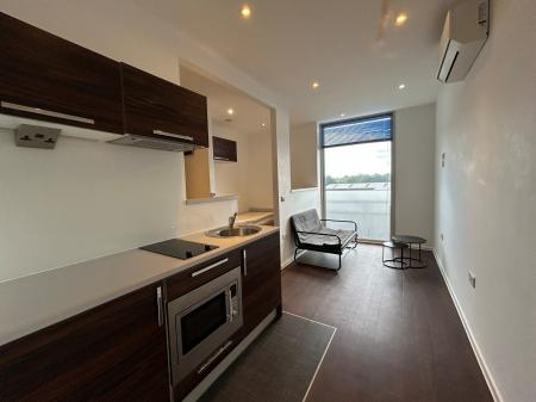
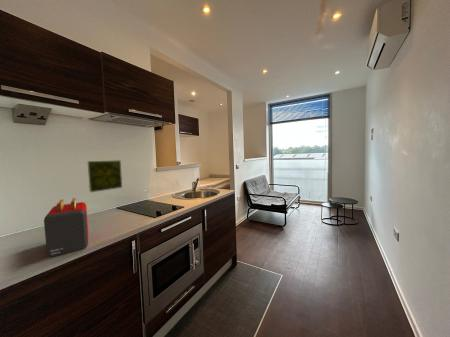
+ decorative tile [87,159,123,193]
+ toaster [43,197,89,258]
